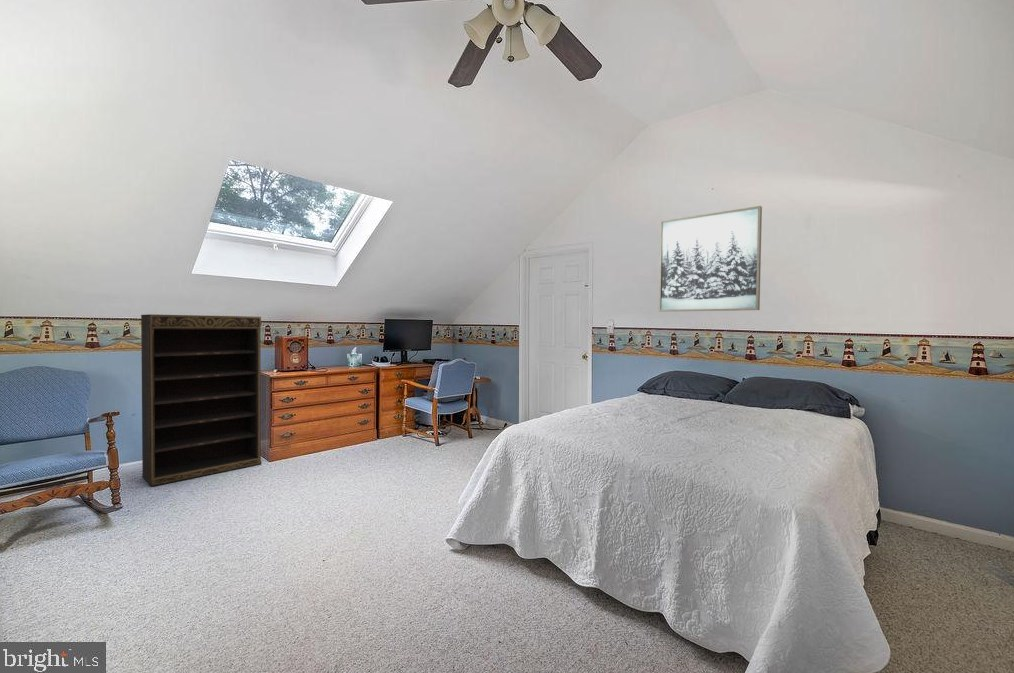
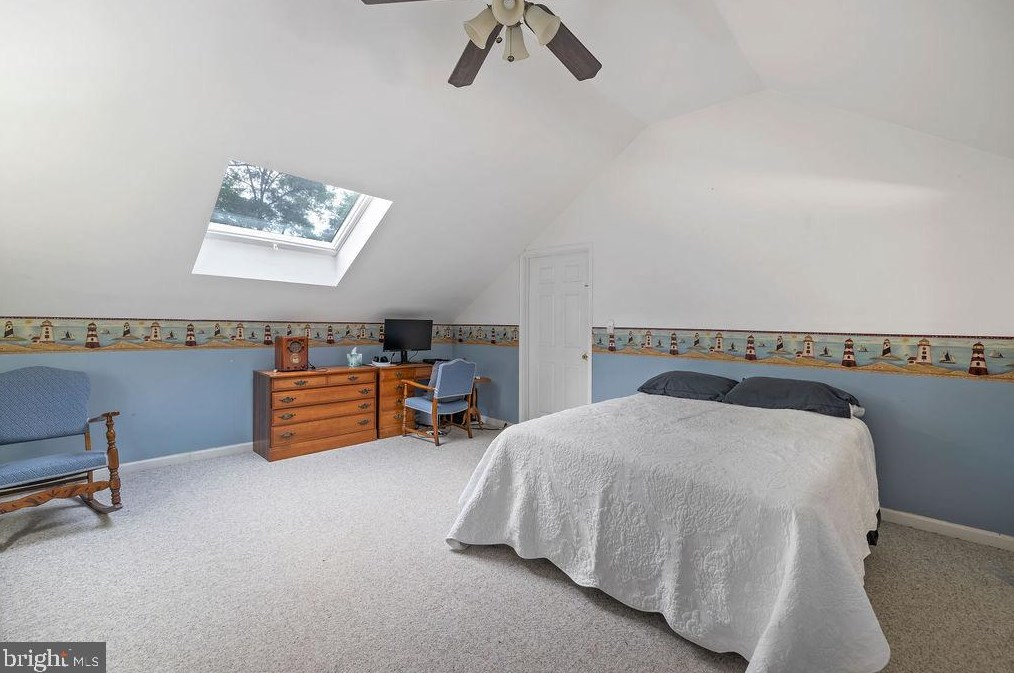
- bookshelf [140,313,262,487]
- wall art [658,205,763,313]
